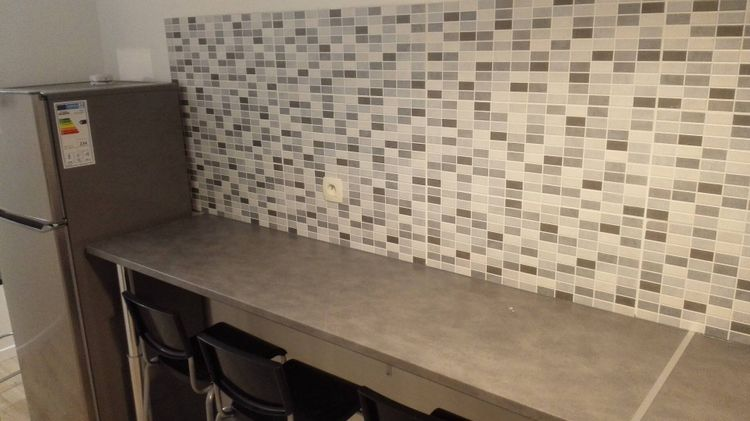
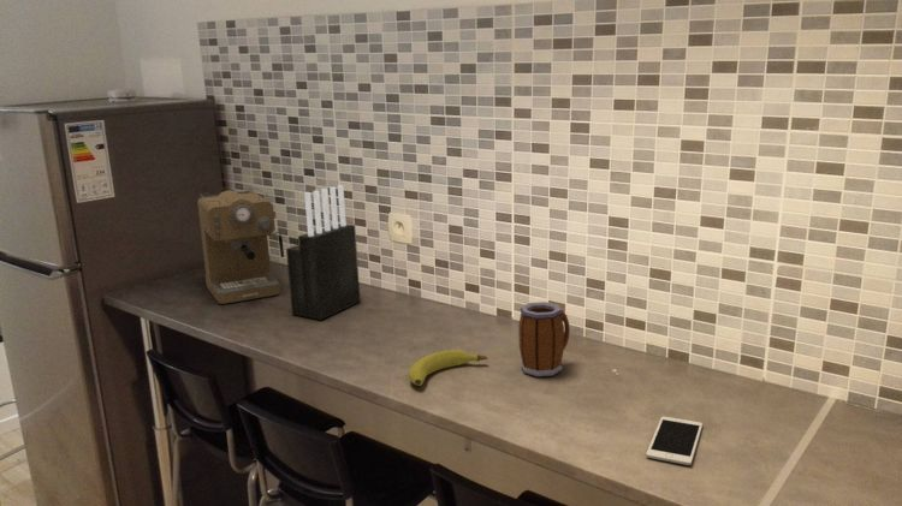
+ knife block [285,184,362,321]
+ cell phone [645,416,704,466]
+ mug [517,300,571,377]
+ coffee maker [196,187,285,305]
+ fruit [408,349,488,387]
